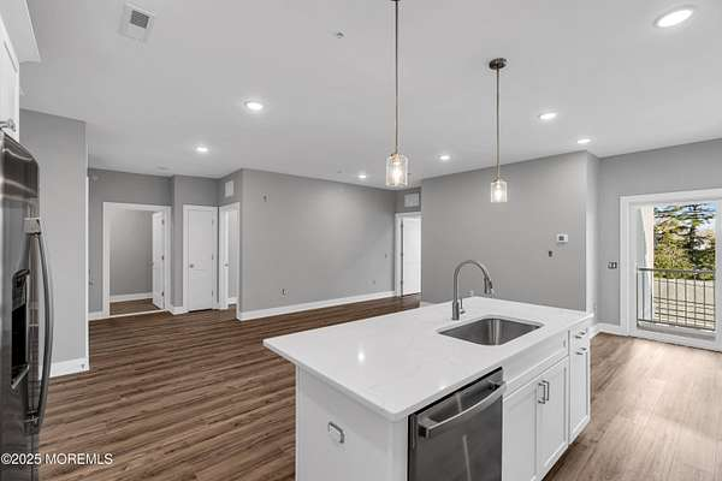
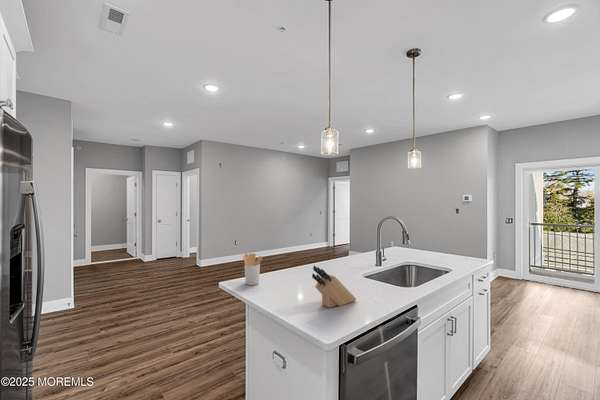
+ knife block [311,265,357,309]
+ utensil holder [242,252,263,286]
